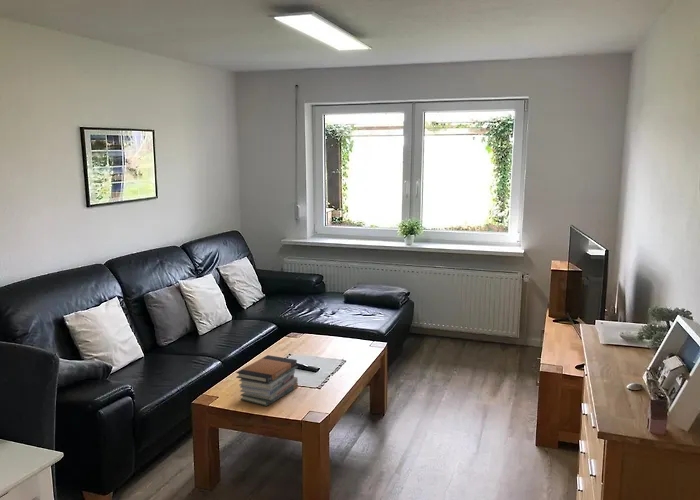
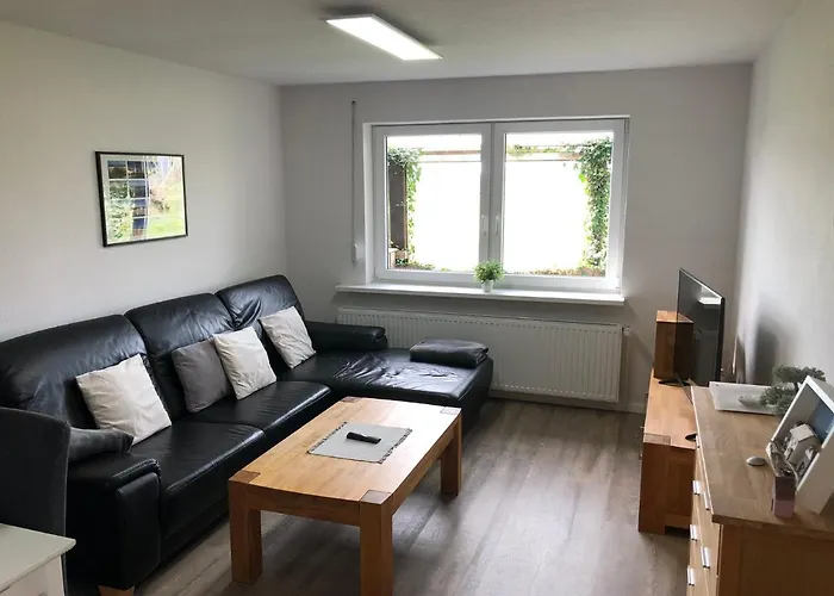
- book stack [235,354,299,407]
